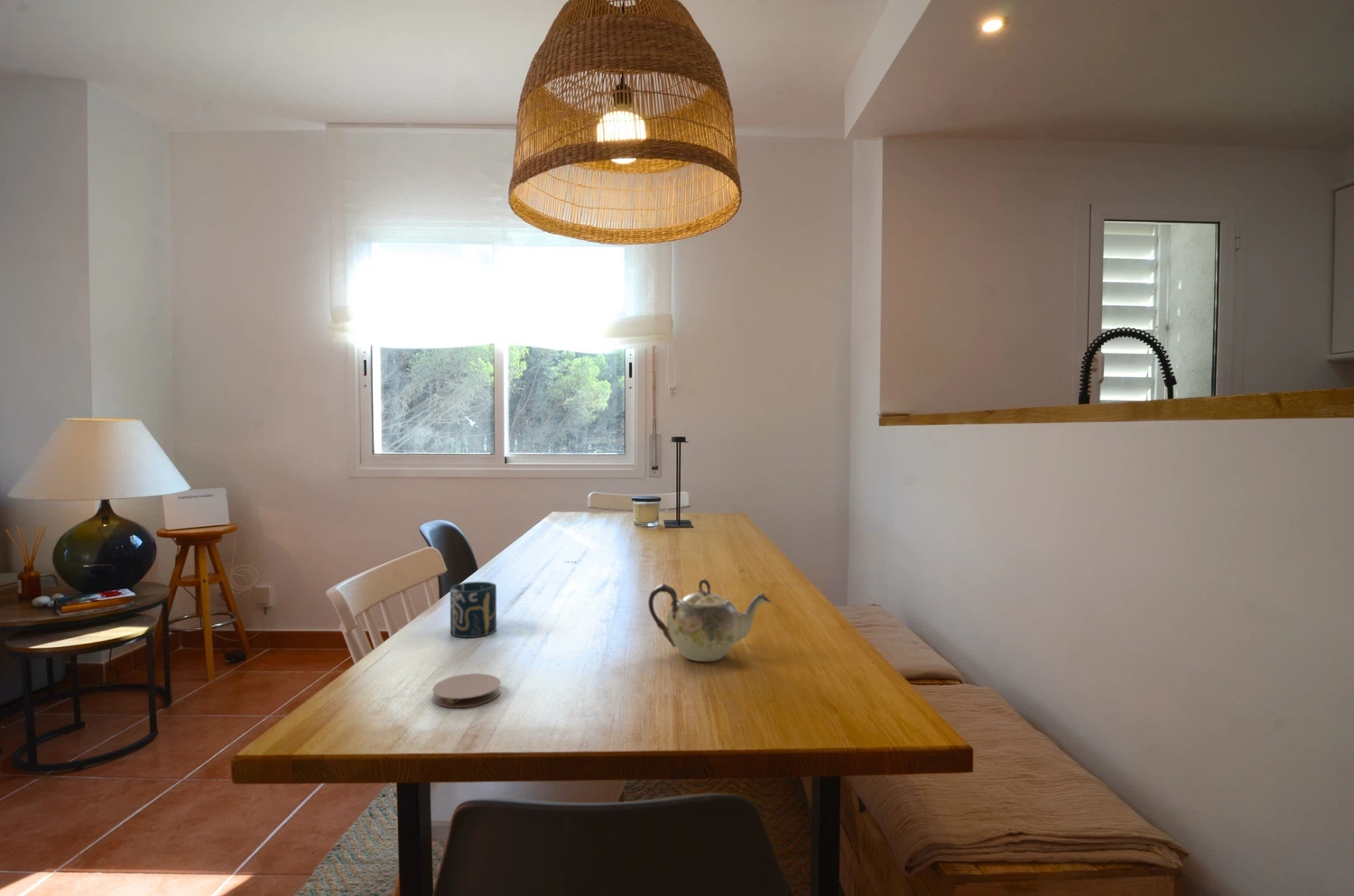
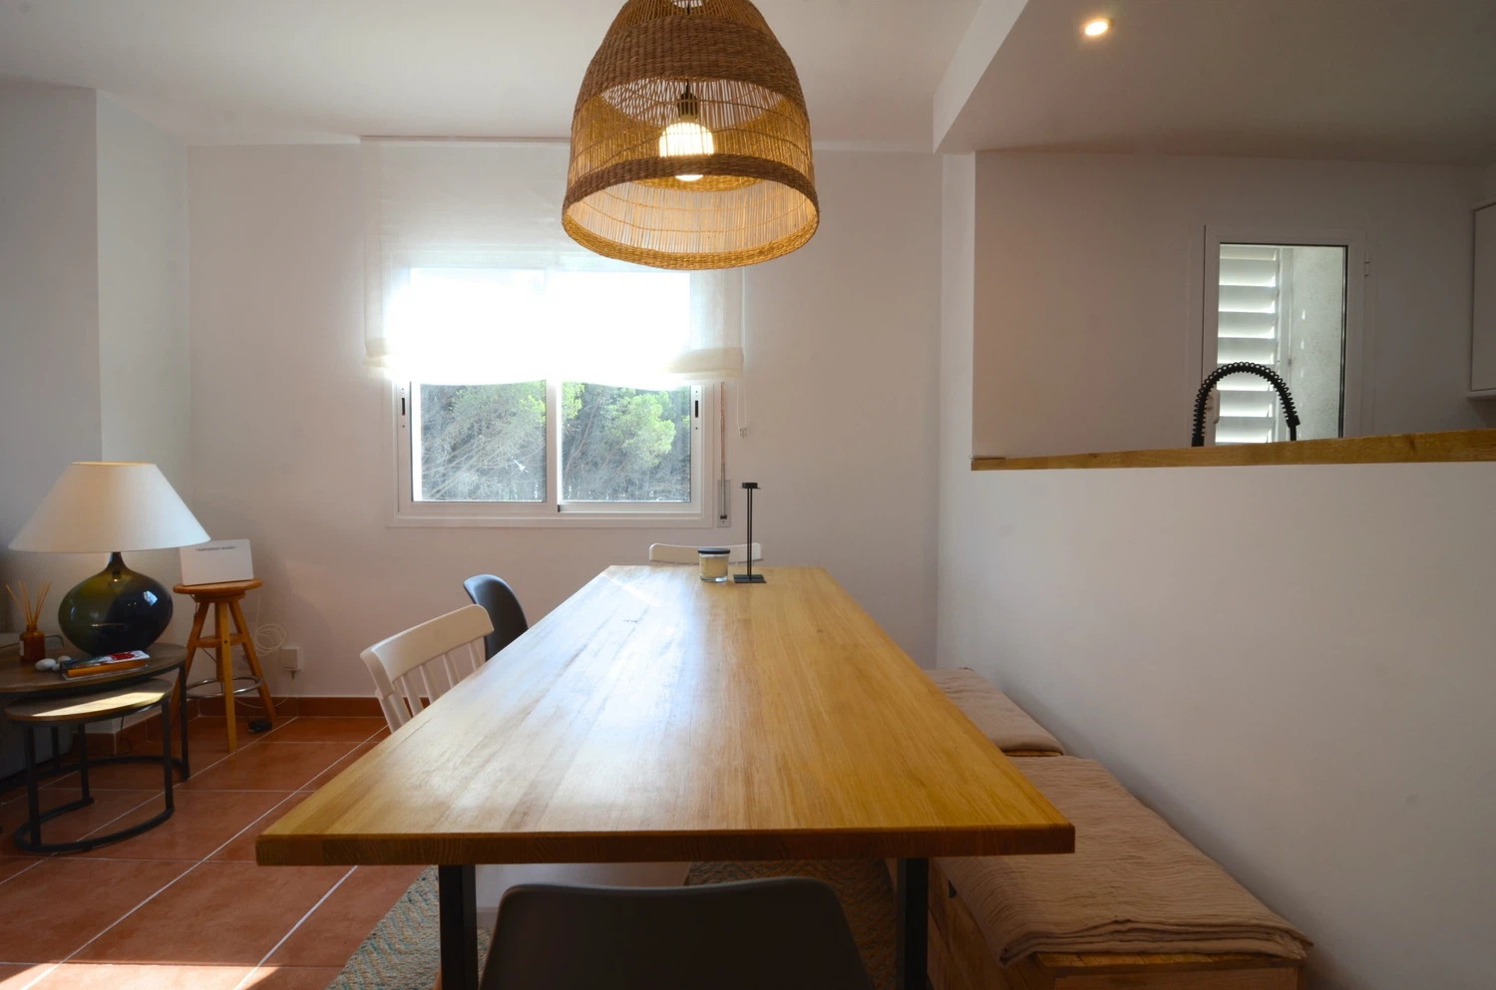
- coaster [431,672,502,708]
- teapot [647,578,772,662]
- cup [450,581,497,638]
